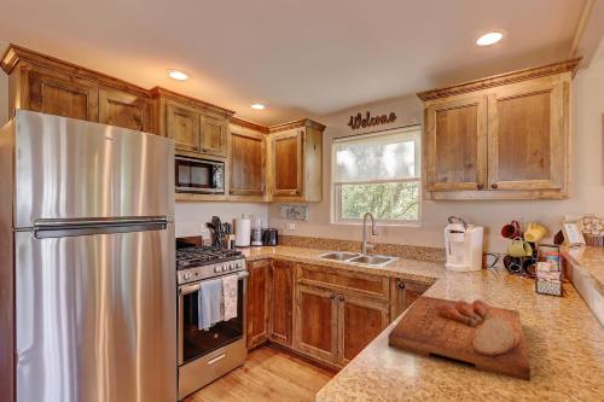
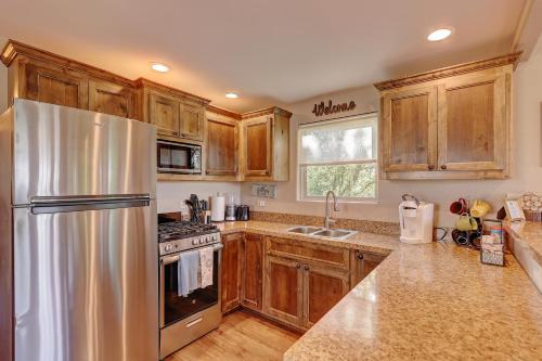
- cutting board [388,295,532,383]
